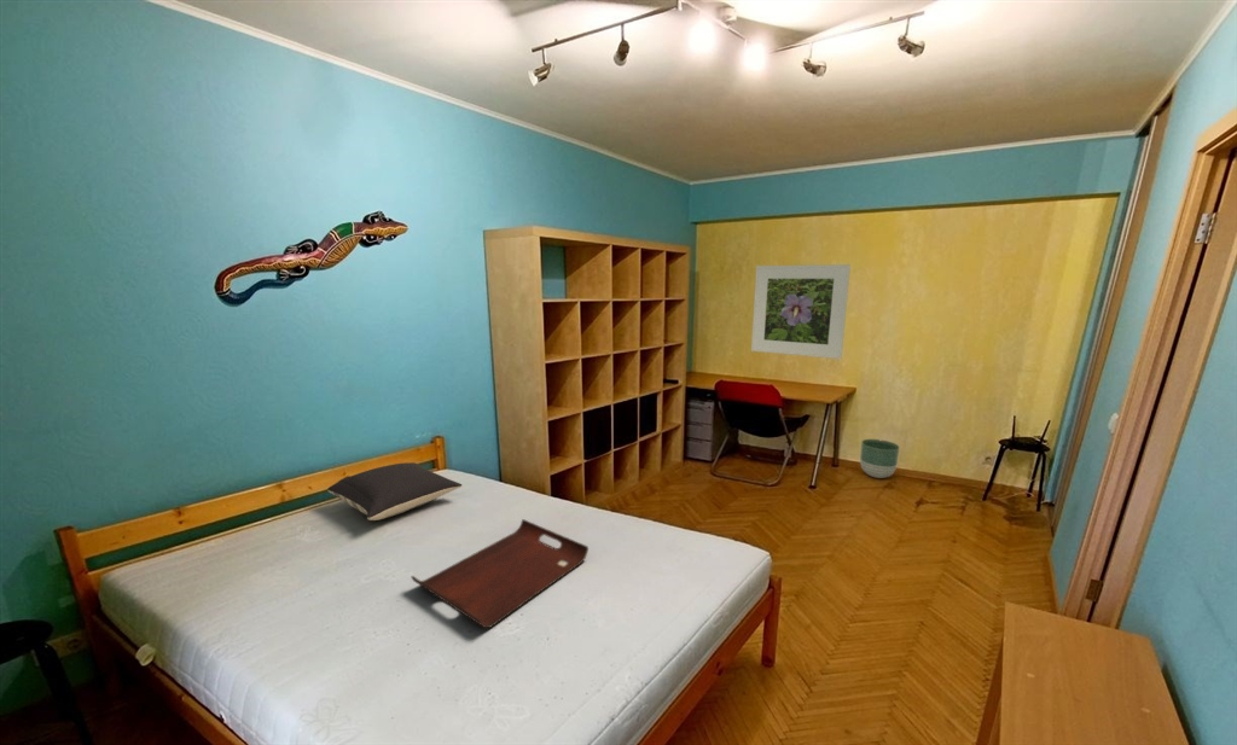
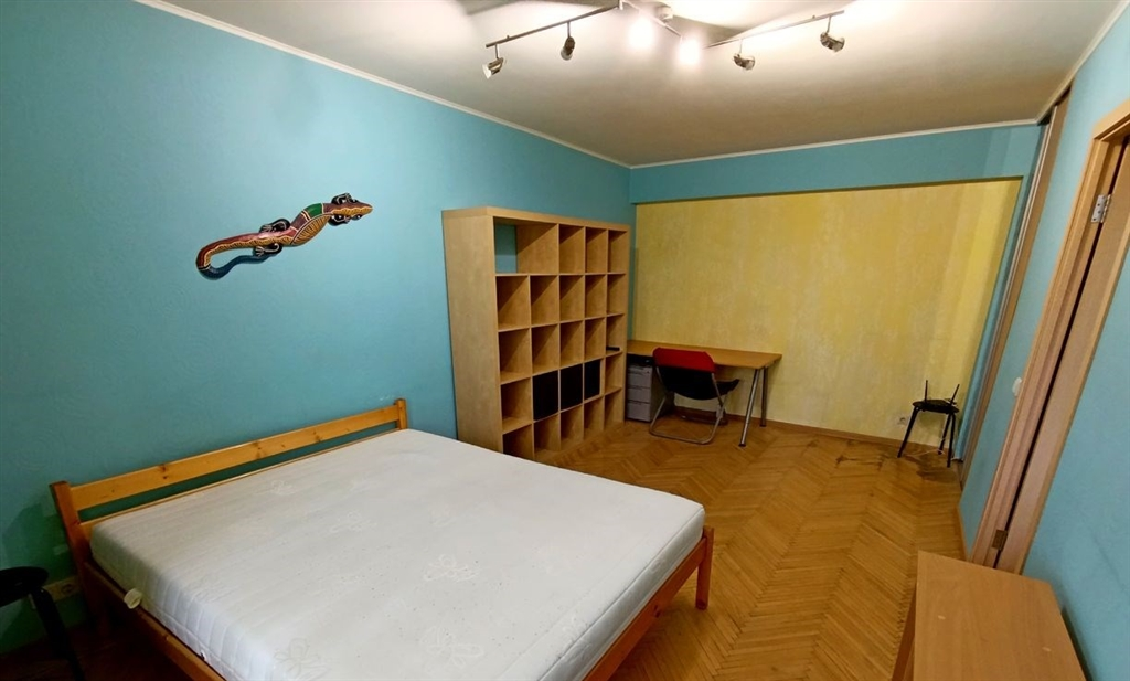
- pillow [326,461,463,522]
- planter [859,438,900,479]
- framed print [750,263,852,360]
- serving tray [411,518,590,629]
